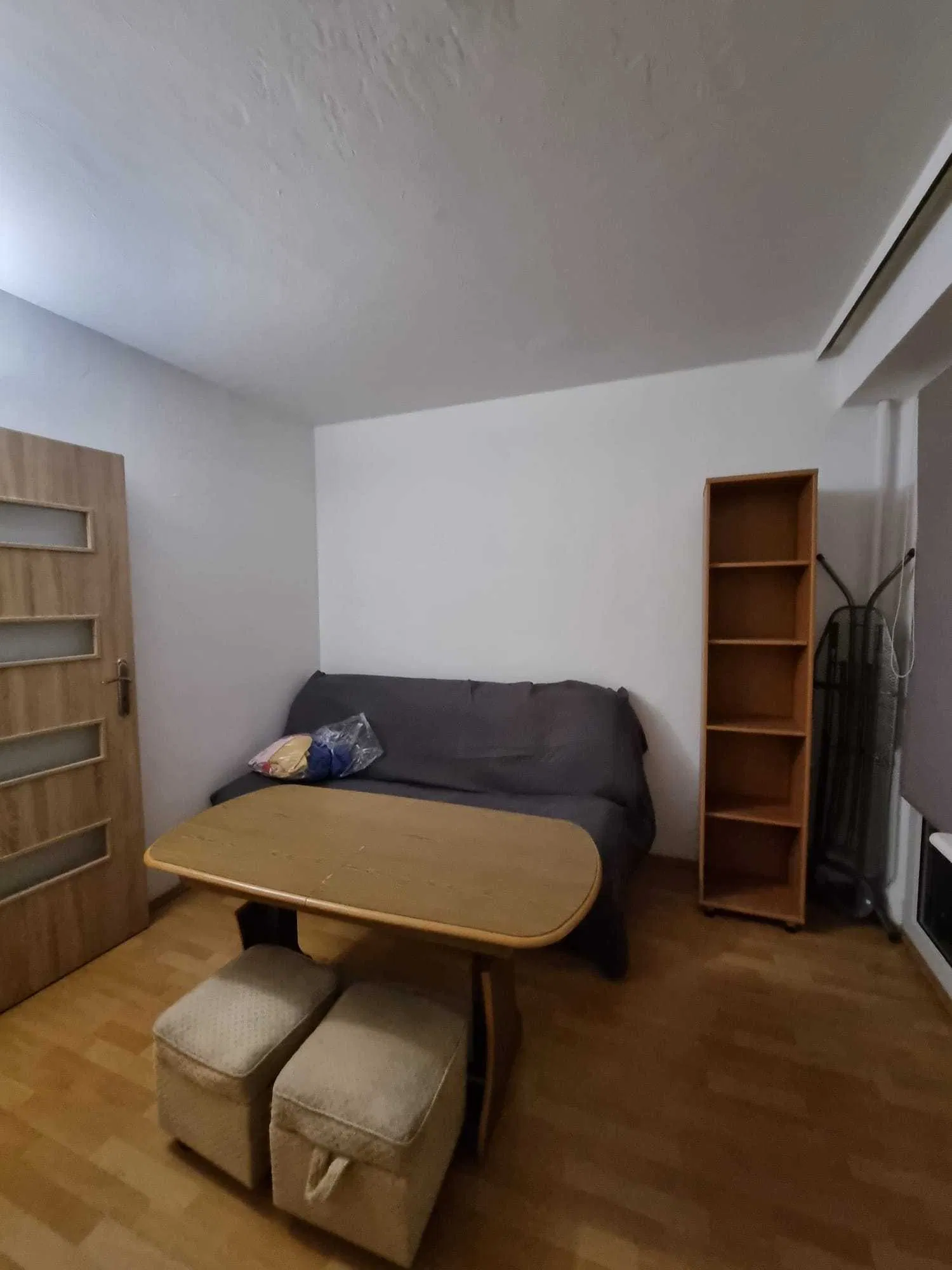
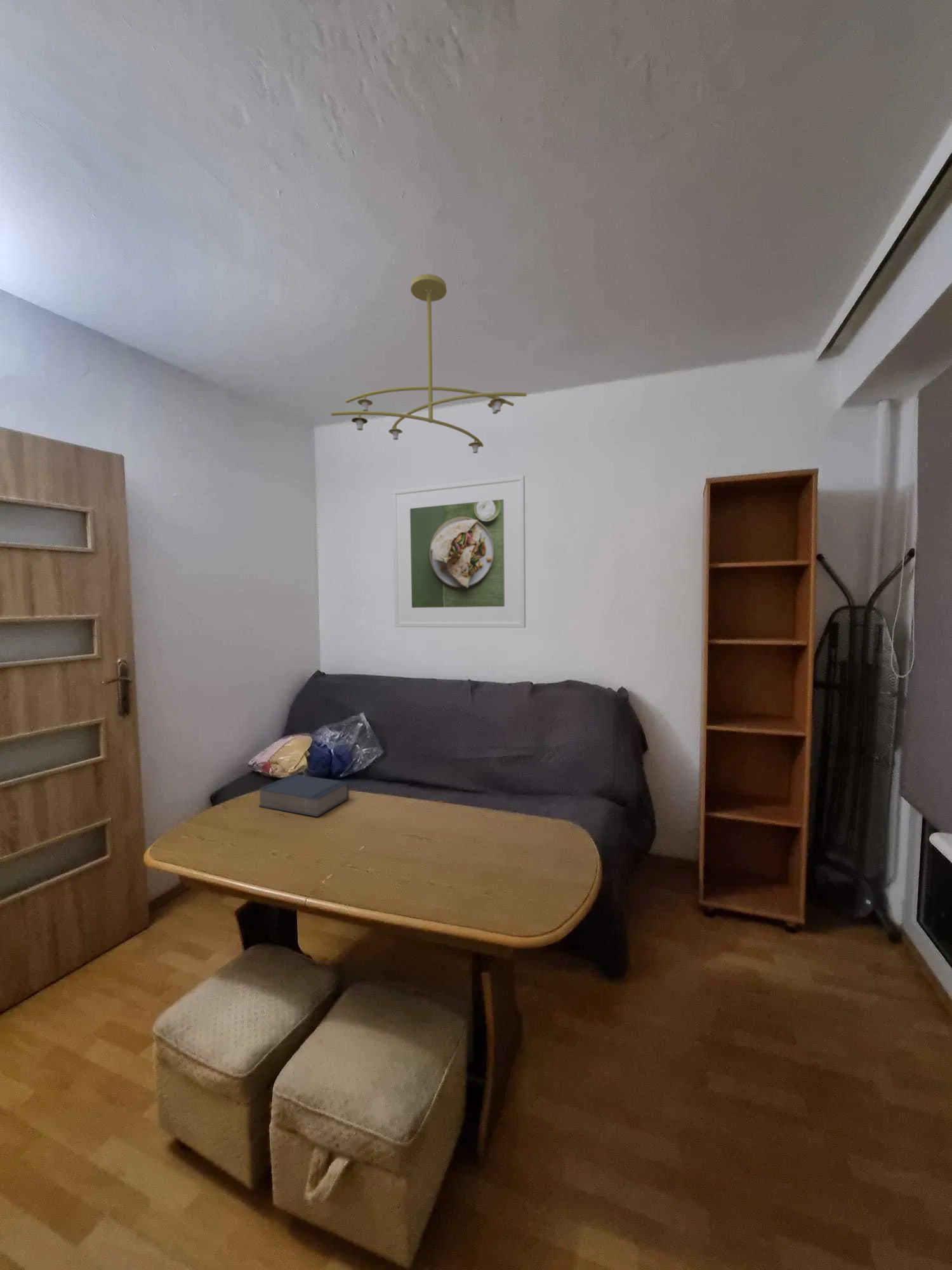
+ book [258,773,350,817]
+ ceiling light fixture [330,273,527,454]
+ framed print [392,474,526,629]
